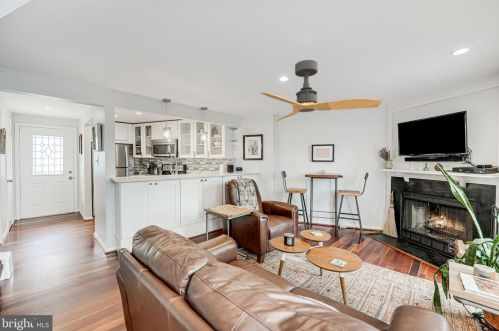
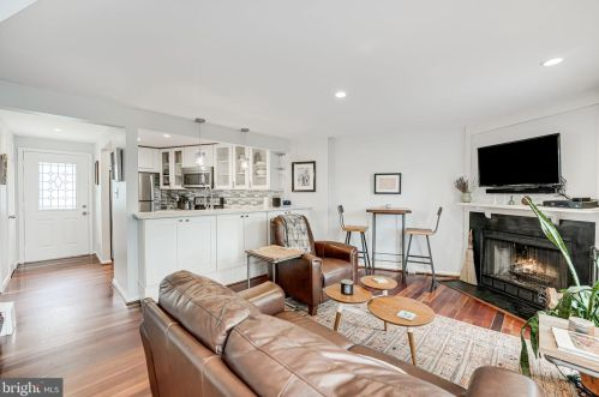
- ceiling fan [259,59,382,122]
